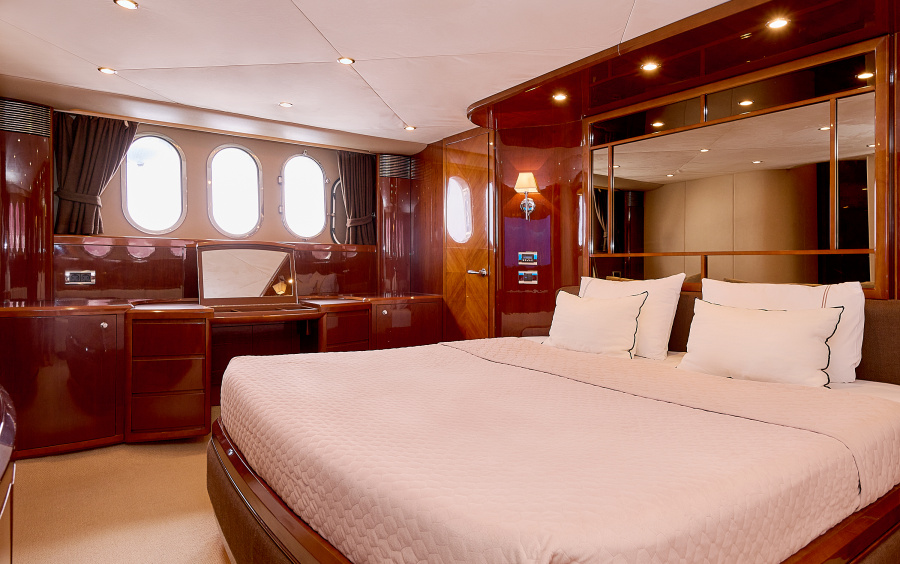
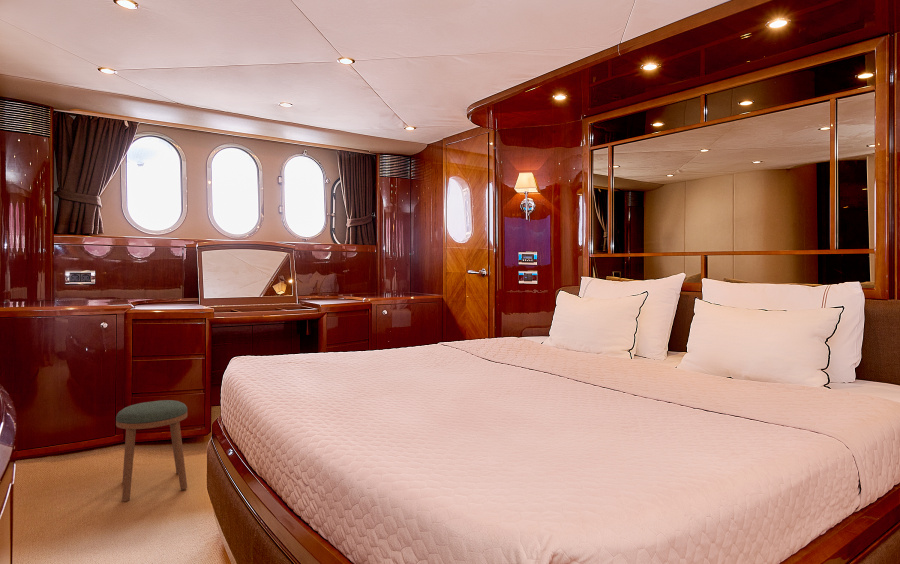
+ stool [115,399,188,502]
